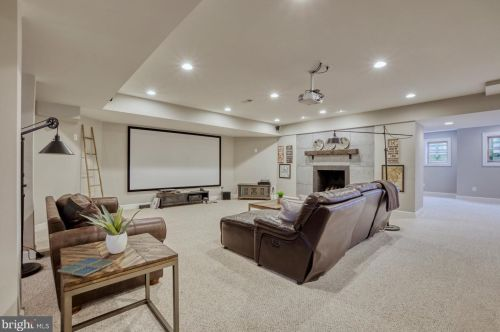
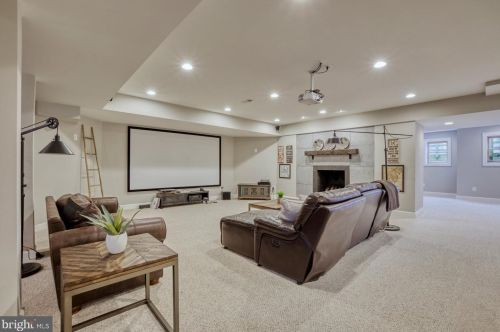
- drink coaster [57,257,116,278]
